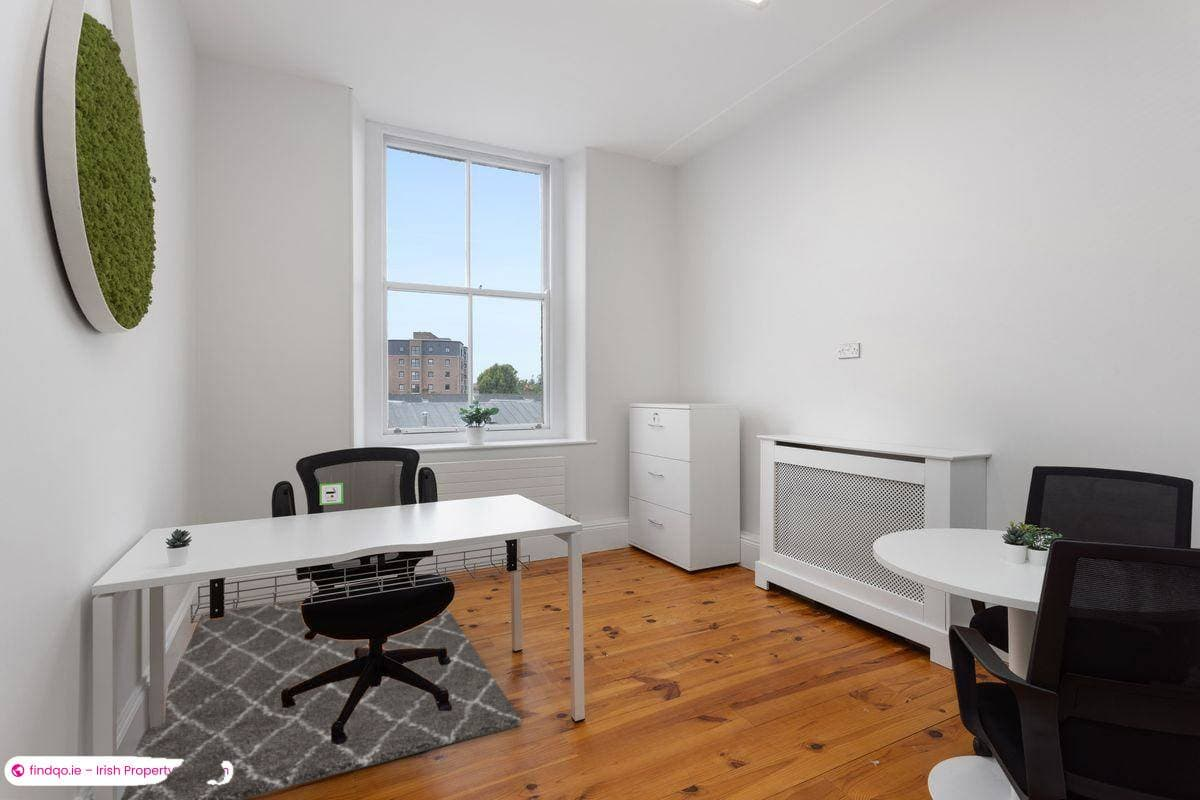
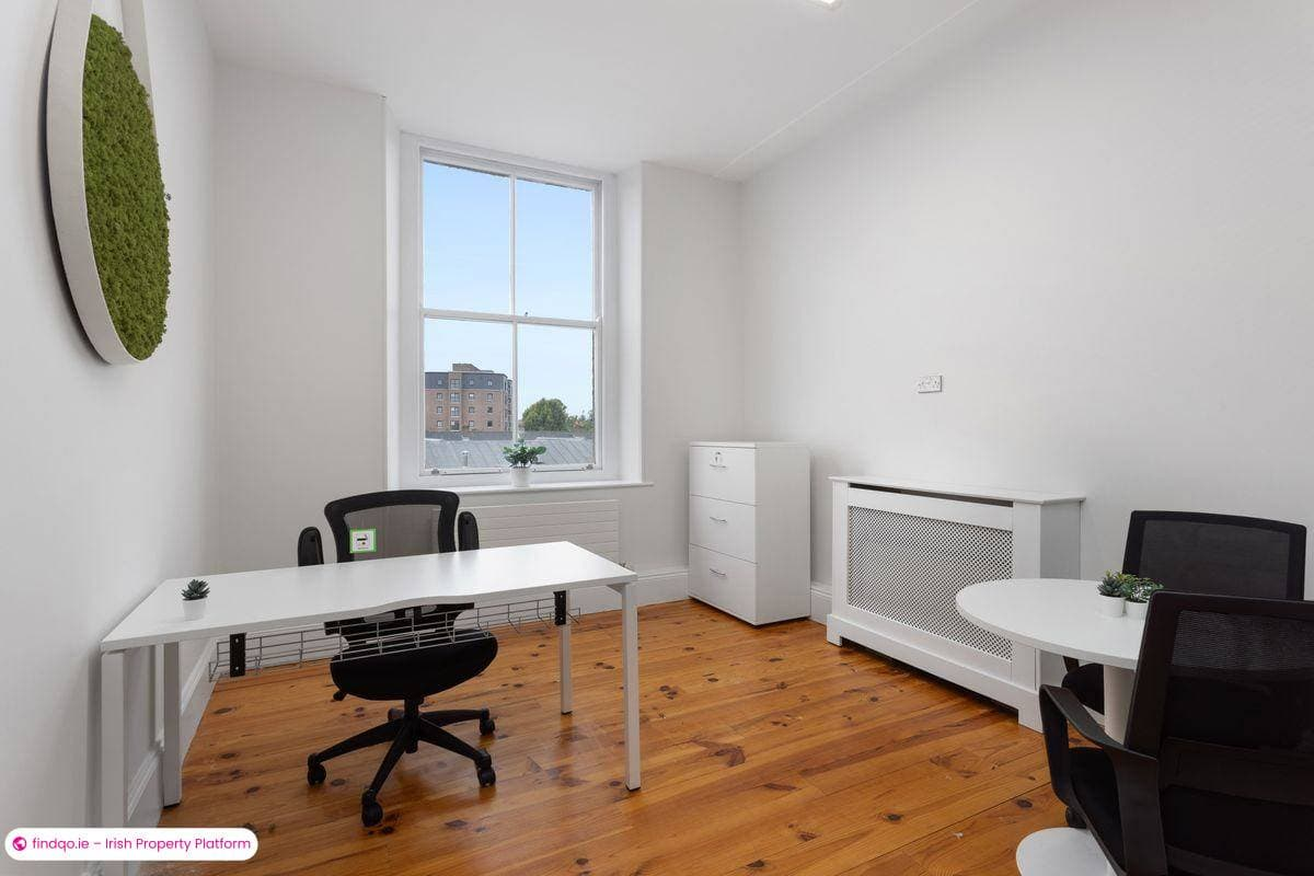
- rug [120,599,522,800]
